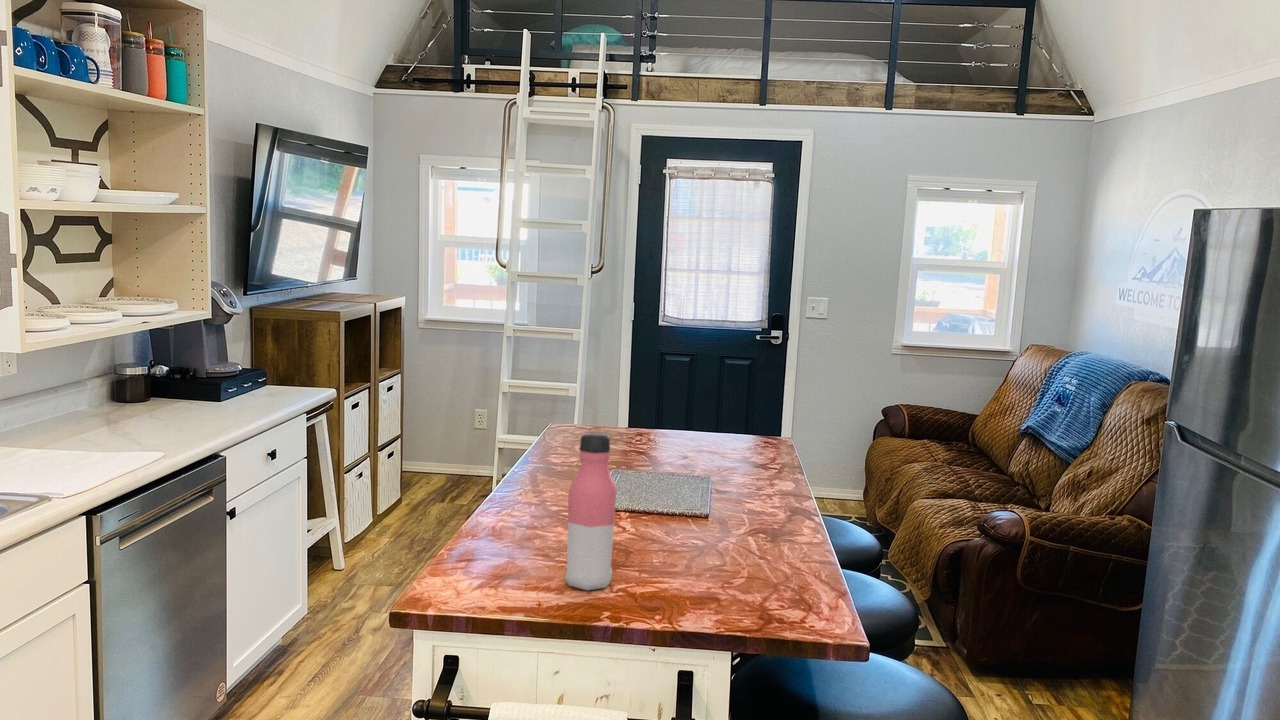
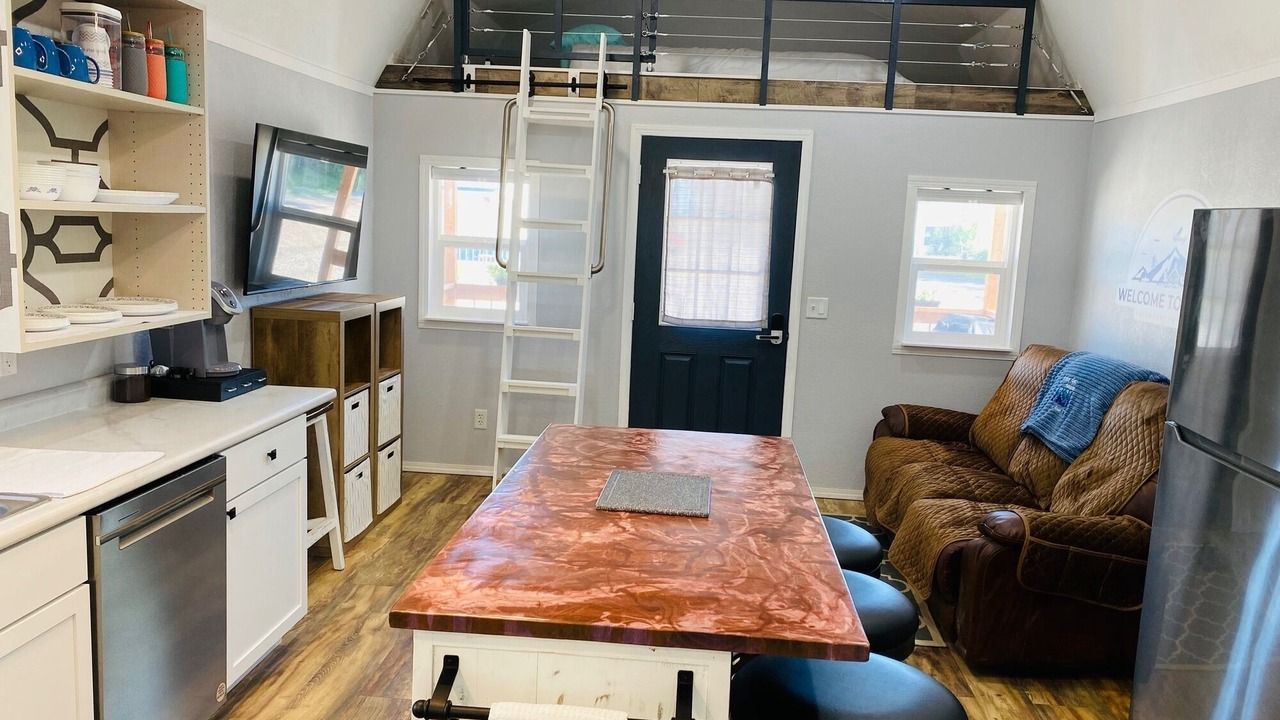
- water bottle [564,431,618,591]
